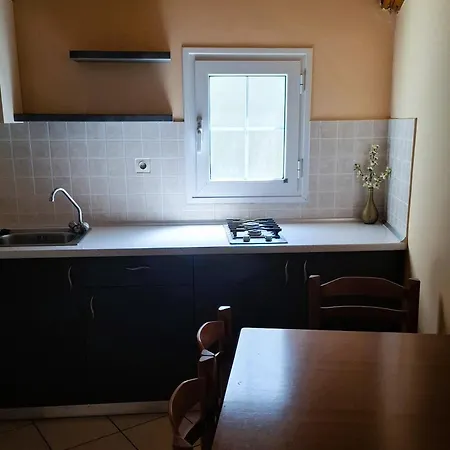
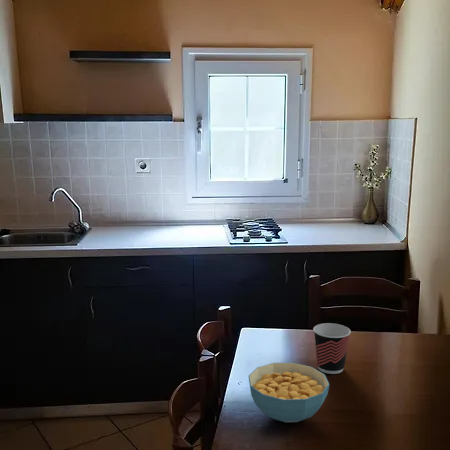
+ cup [312,322,352,375]
+ cereal bowl [248,362,330,423]
